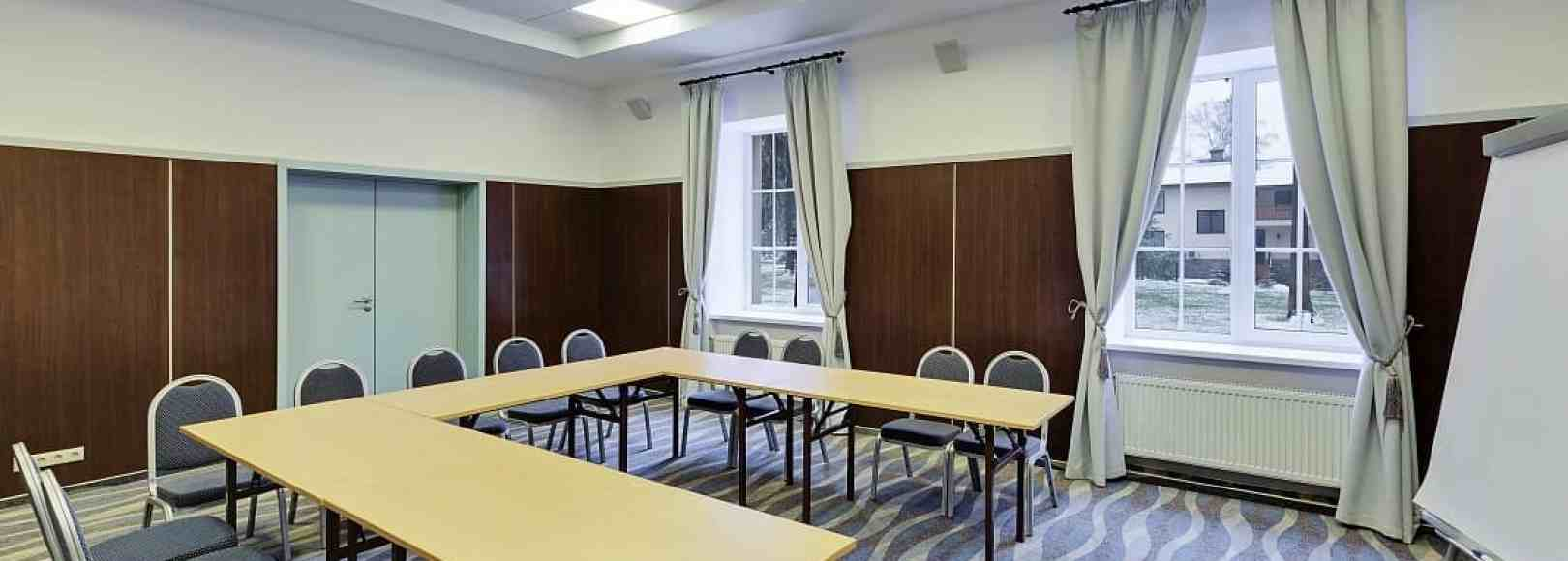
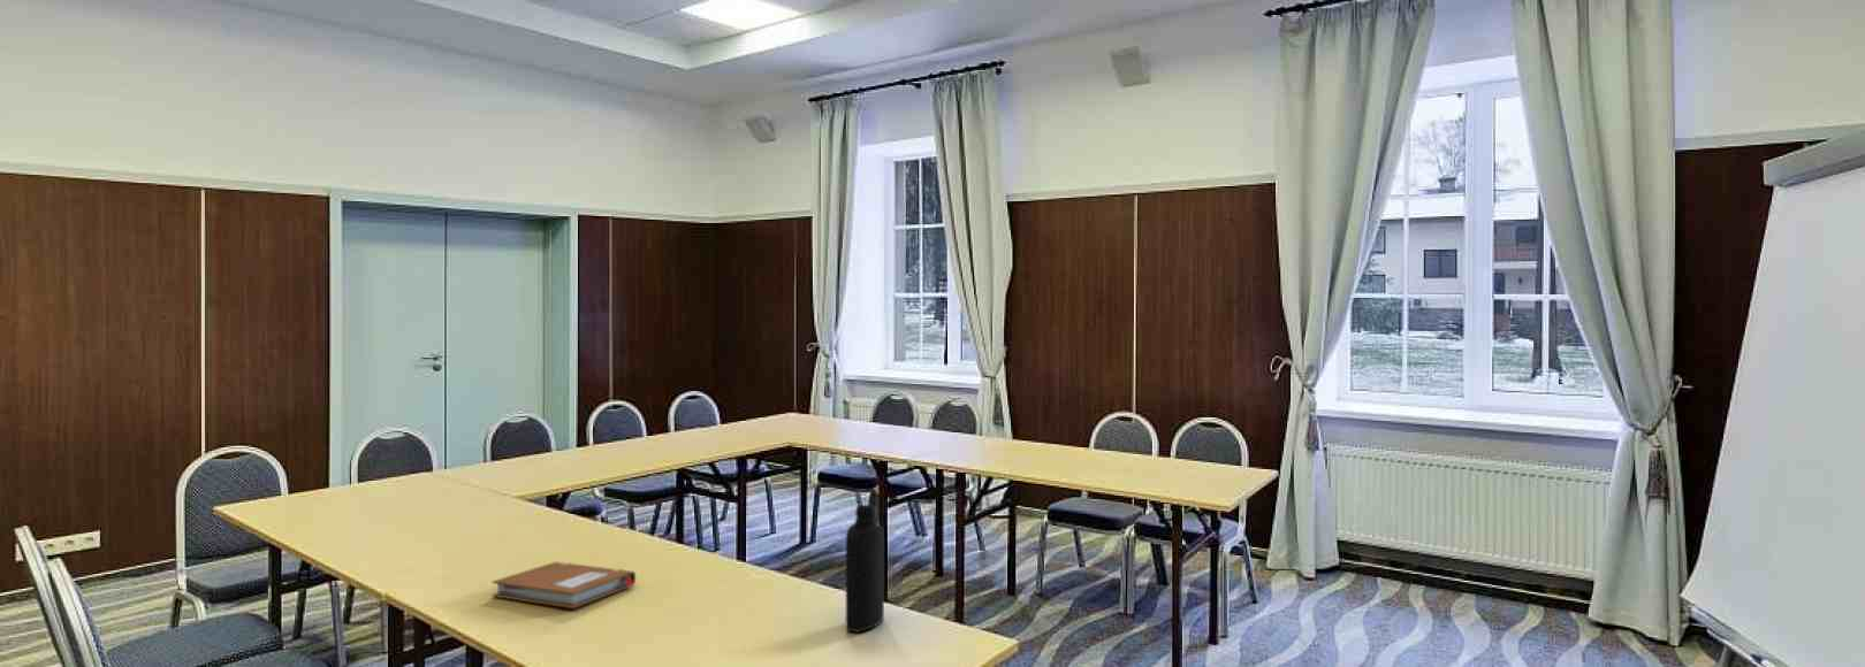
+ bottle [844,504,885,634]
+ notebook [490,561,636,610]
